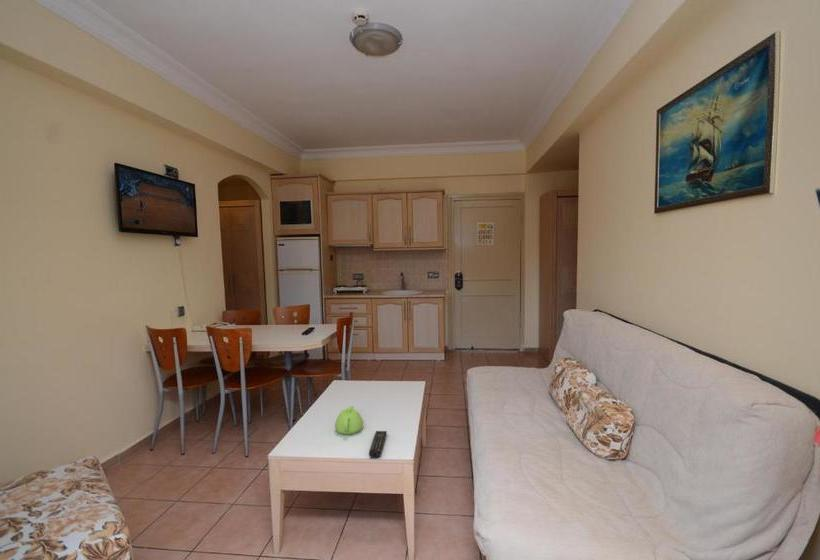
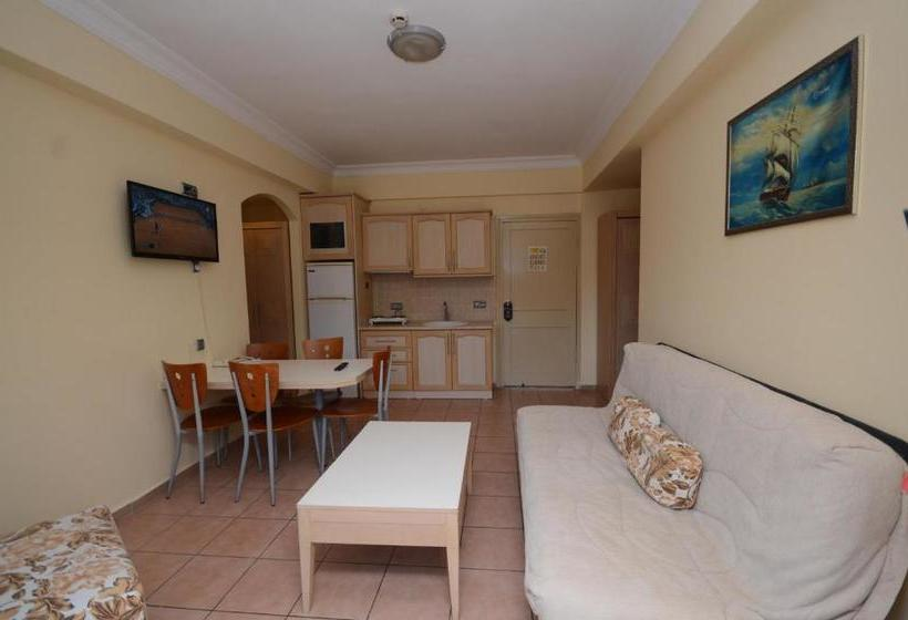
- remote control [368,430,388,459]
- teapot [334,405,364,436]
